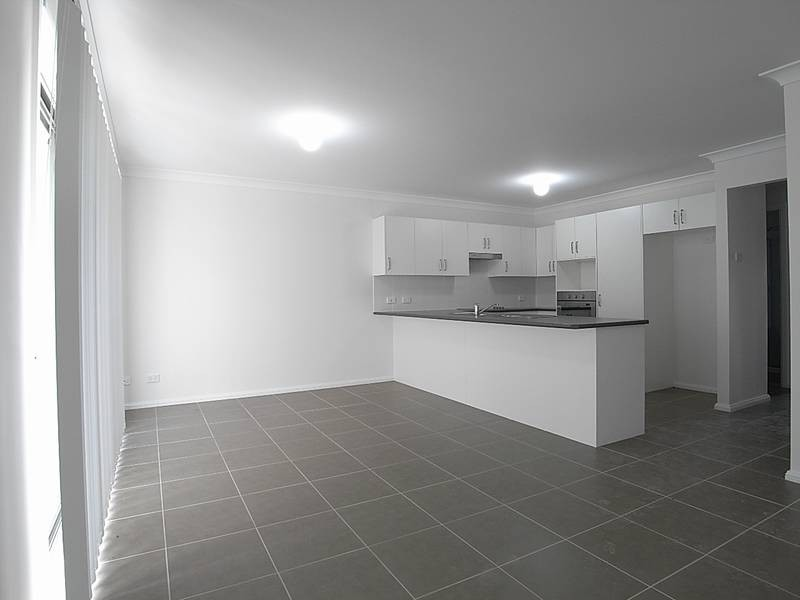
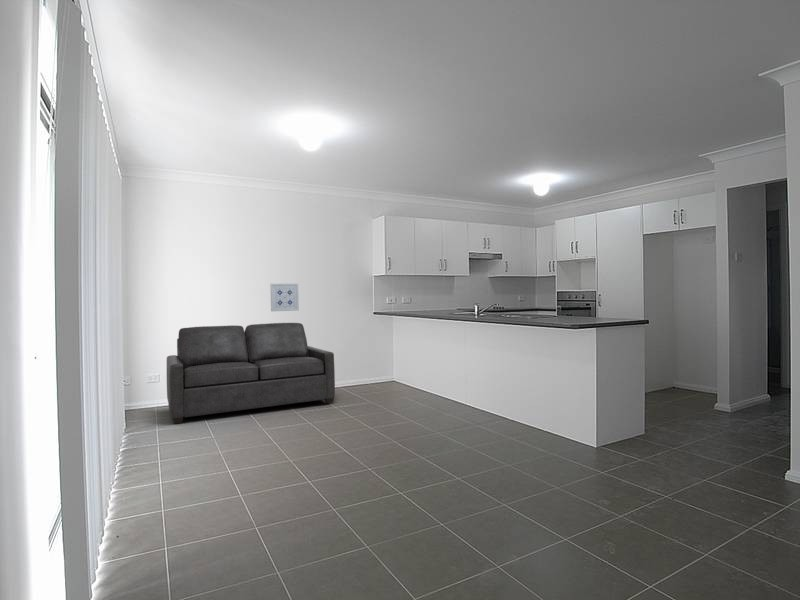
+ wall art [270,283,300,312]
+ sofa [166,322,336,425]
